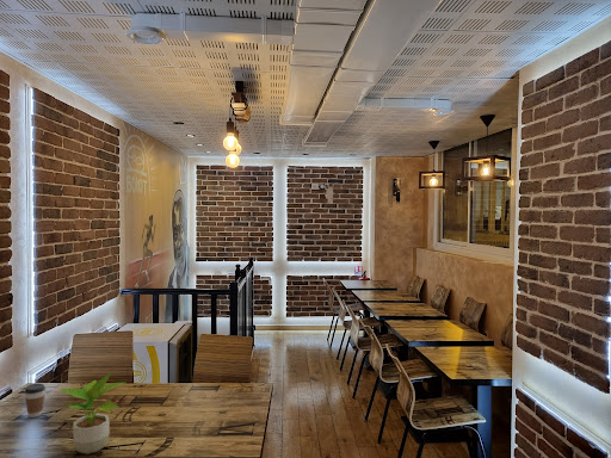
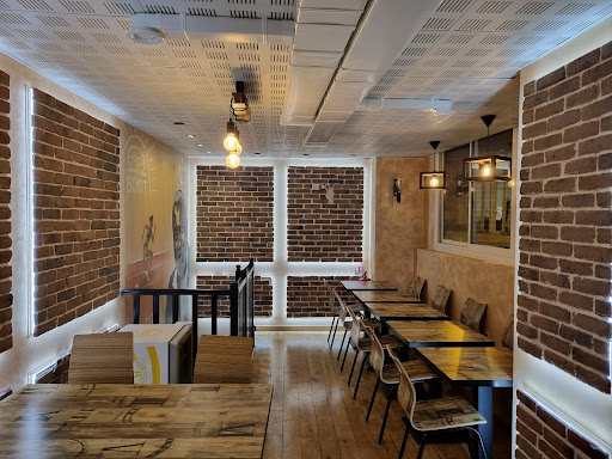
- coffee cup [24,383,47,419]
- potted plant [57,371,125,454]
